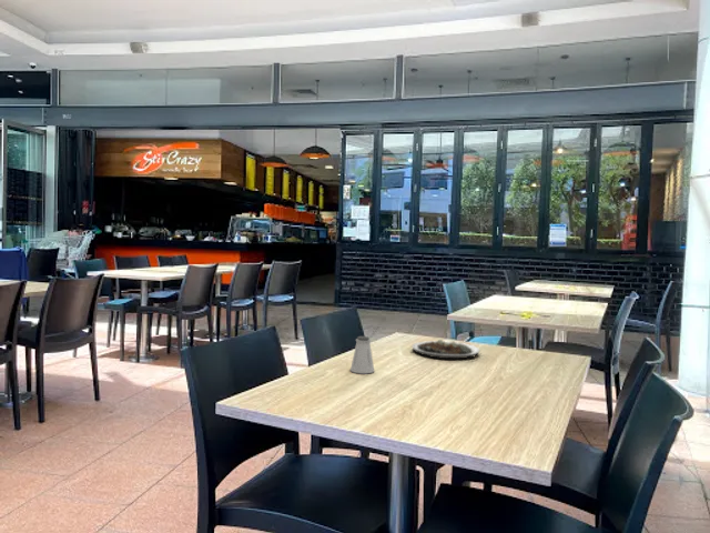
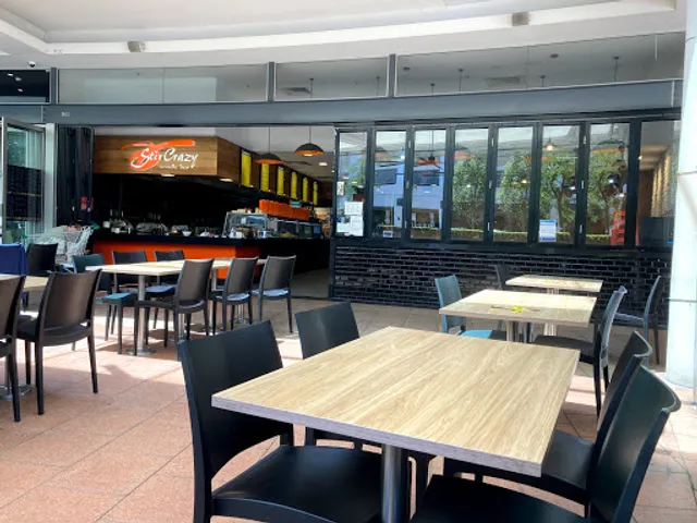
- plate [410,339,480,360]
- saltshaker [349,335,375,374]
